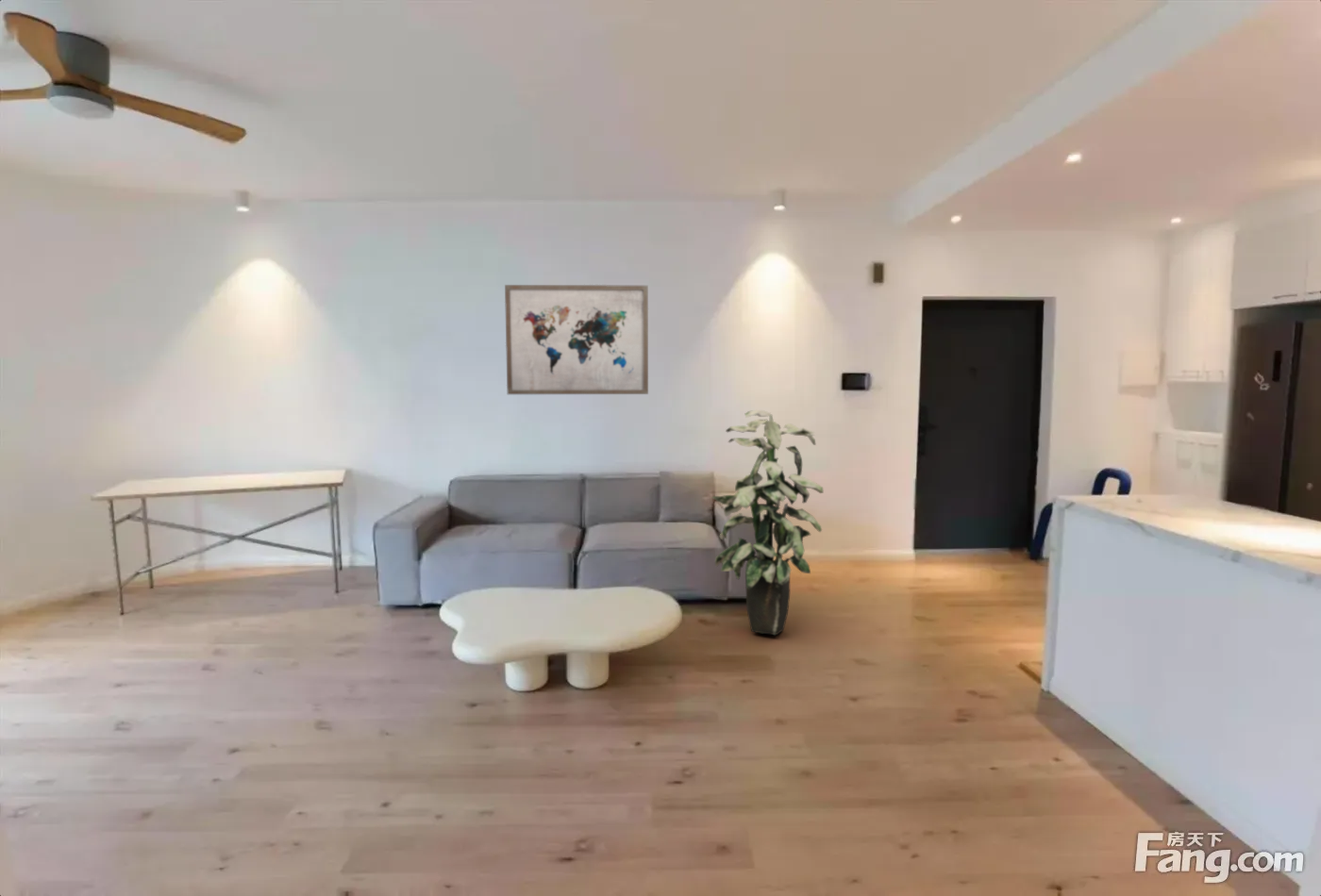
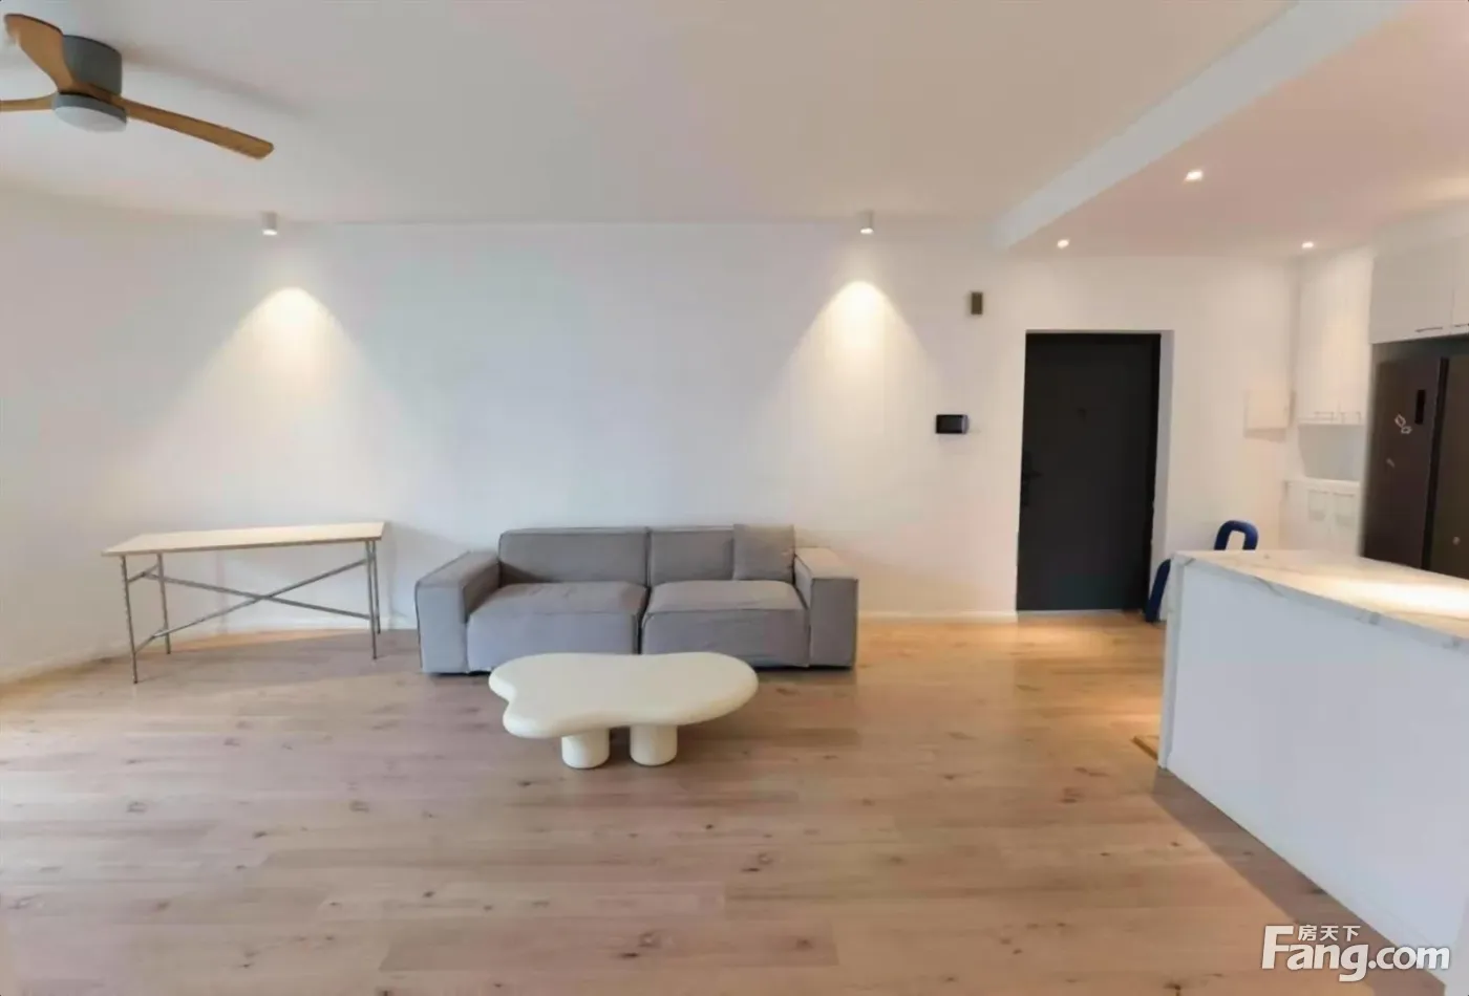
- indoor plant [711,409,825,636]
- wall art [504,284,649,395]
